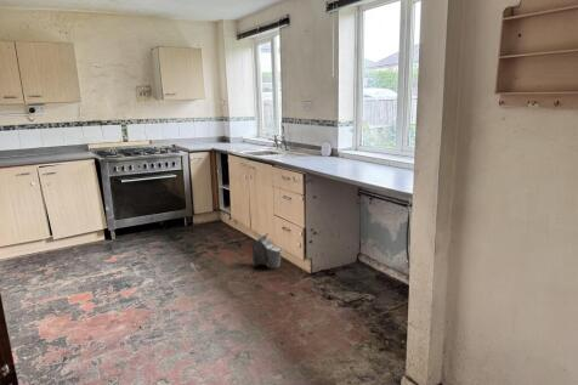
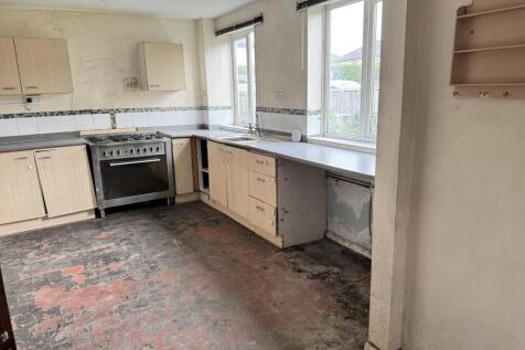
- bucket [251,231,285,270]
